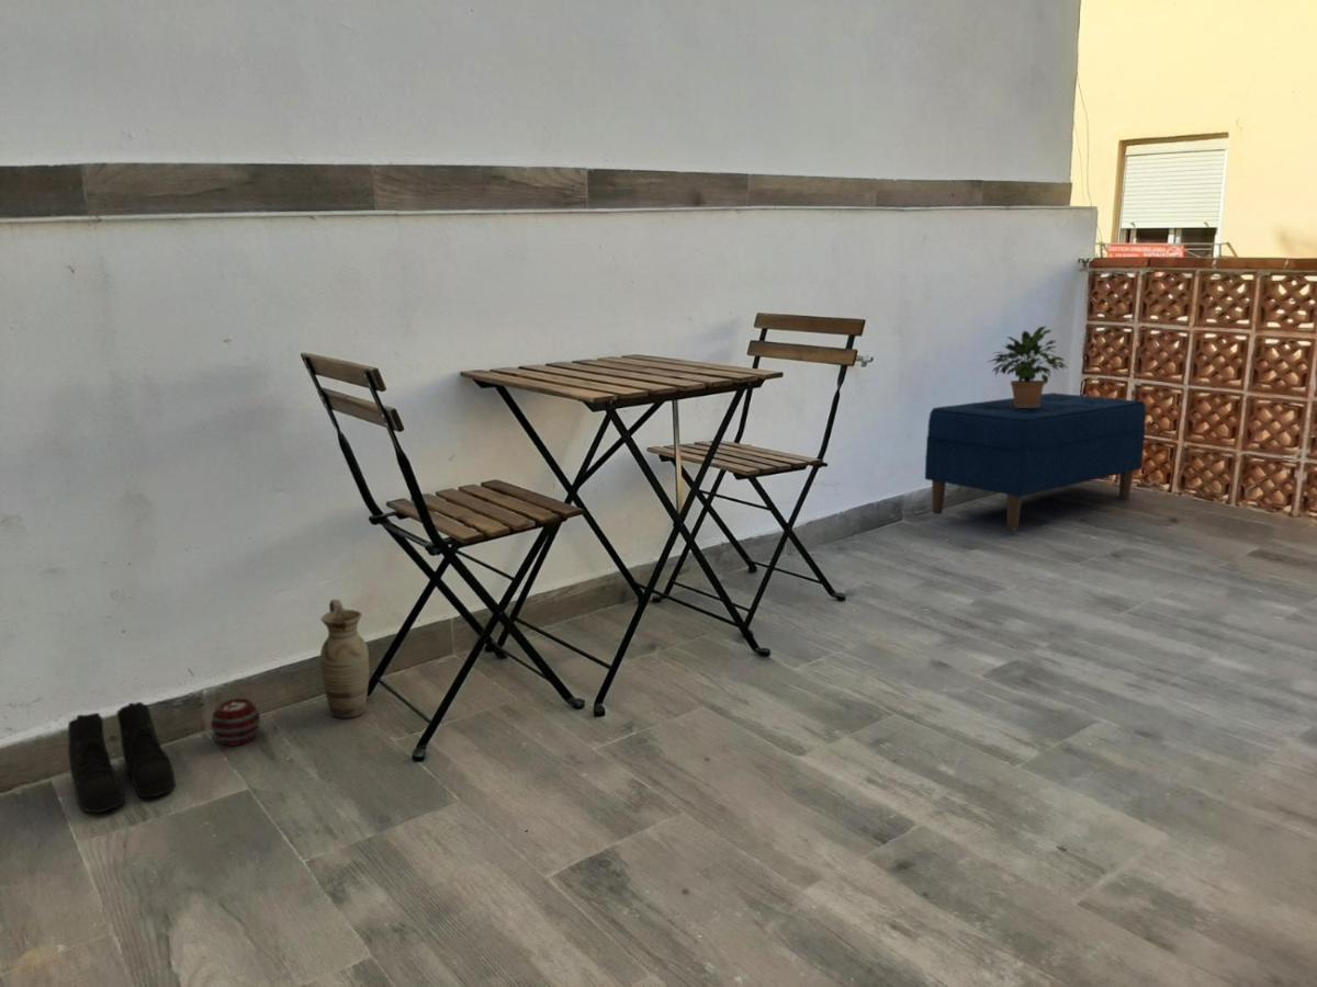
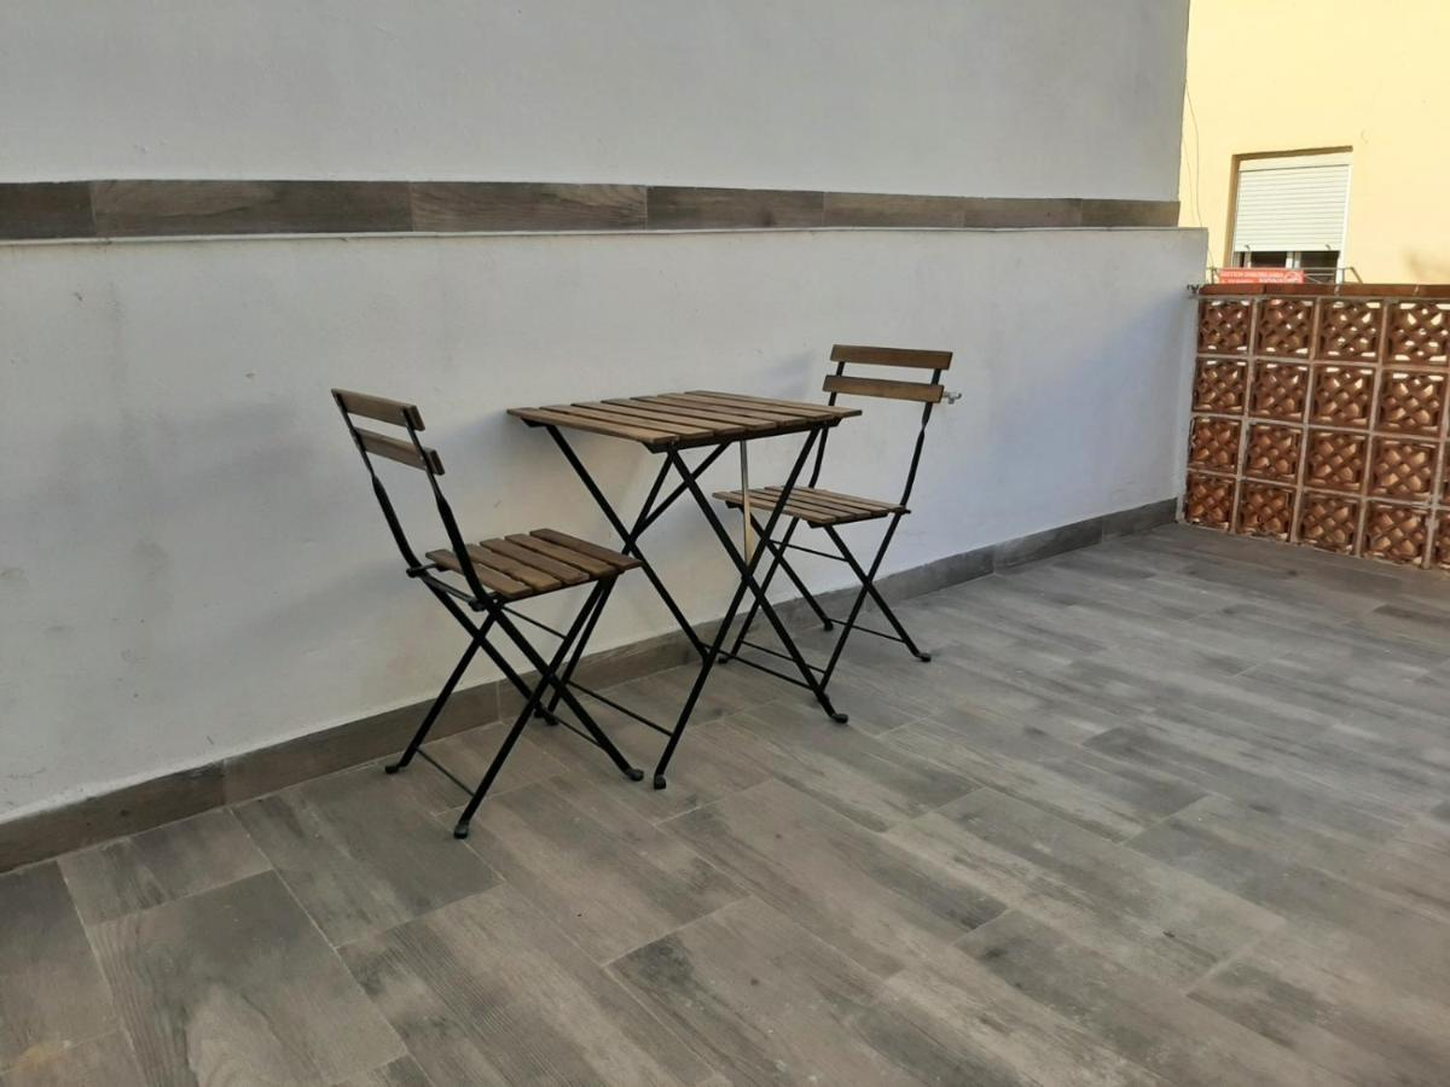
- decorative ball [210,697,261,747]
- potted plant [987,325,1068,408]
- boots [67,701,177,814]
- ceramic jug [319,599,370,719]
- bench [924,392,1147,531]
